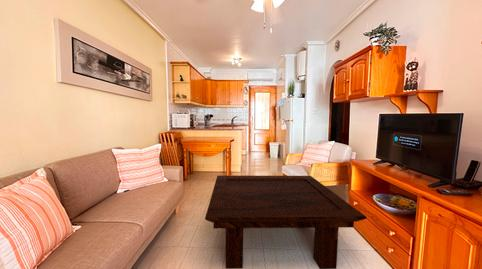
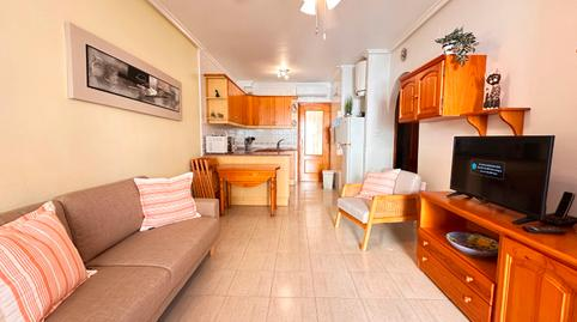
- coffee table [204,175,368,269]
